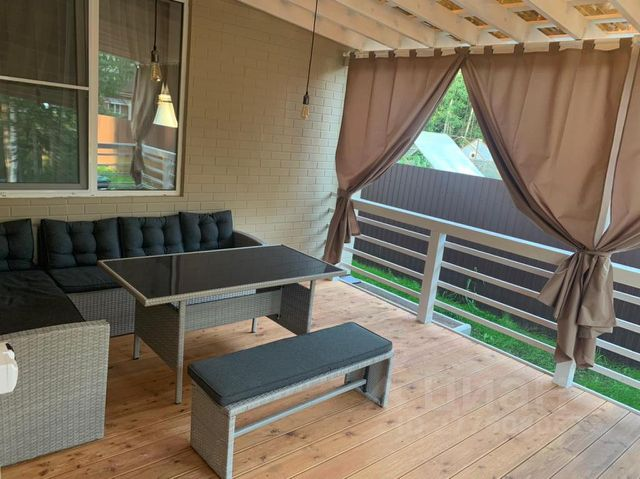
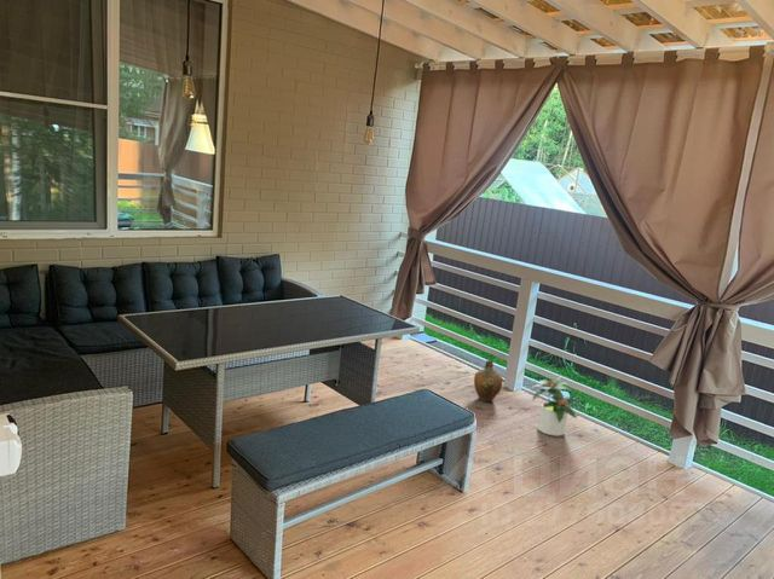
+ ceramic jug [473,359,504,403]
+ potted plant [531,376,578,438]
